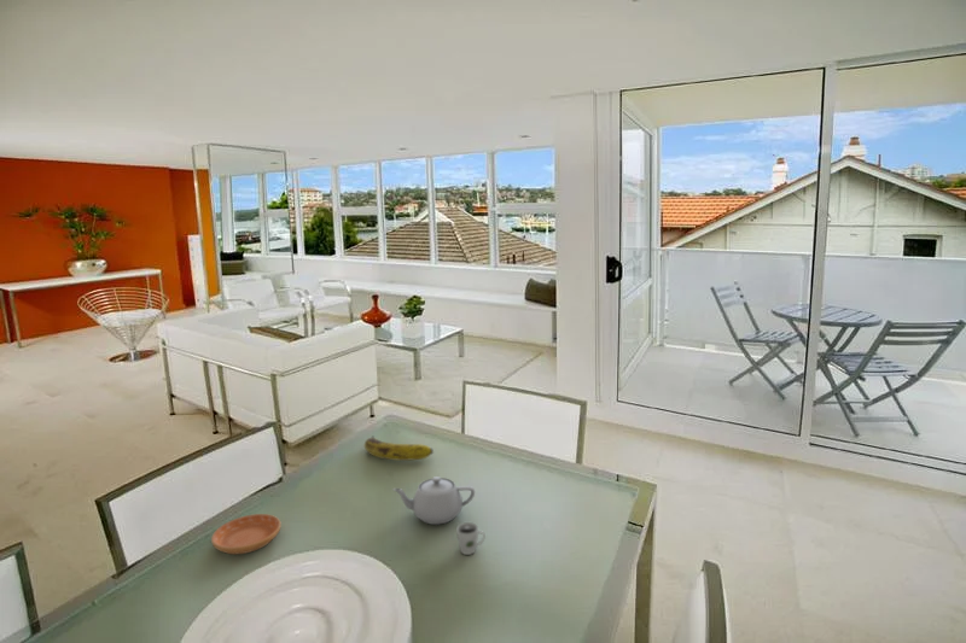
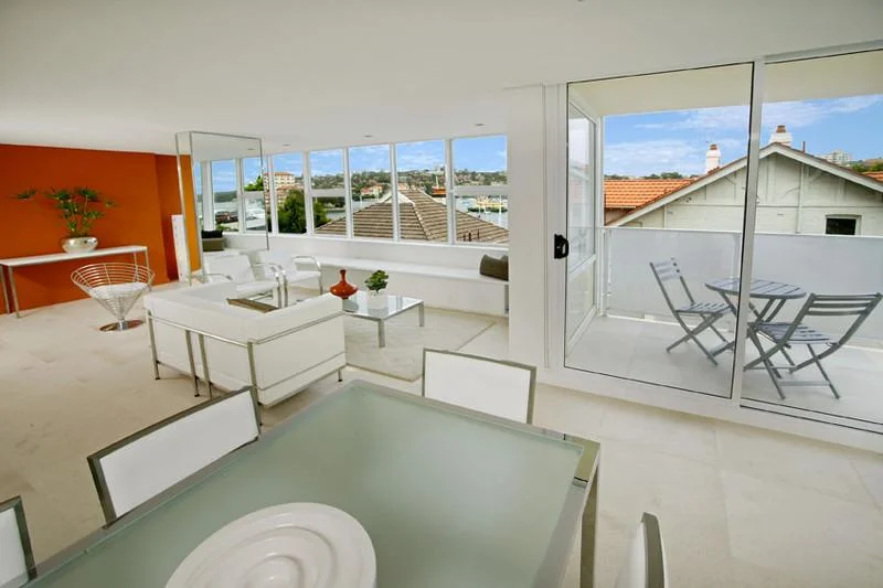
- teapot [392,475,476,526]
- cup [455,521,487,556]
- saucer [210,513,283,555]
- fruit [363,436,435,462]
